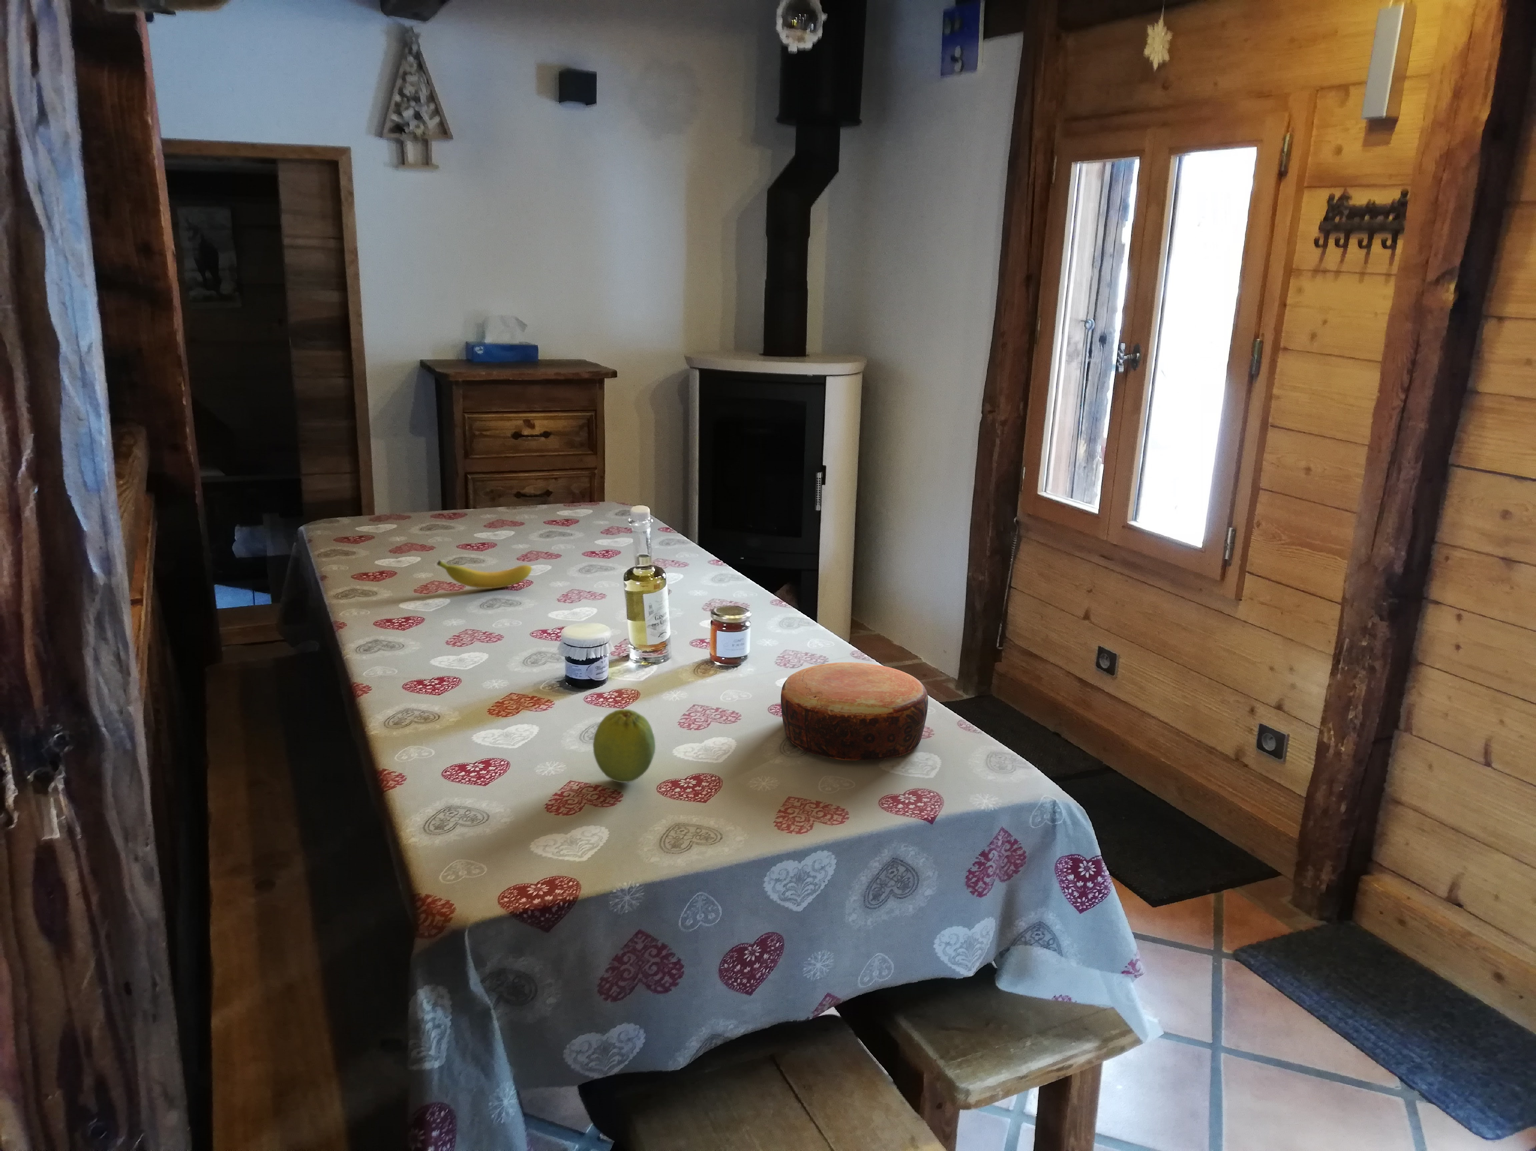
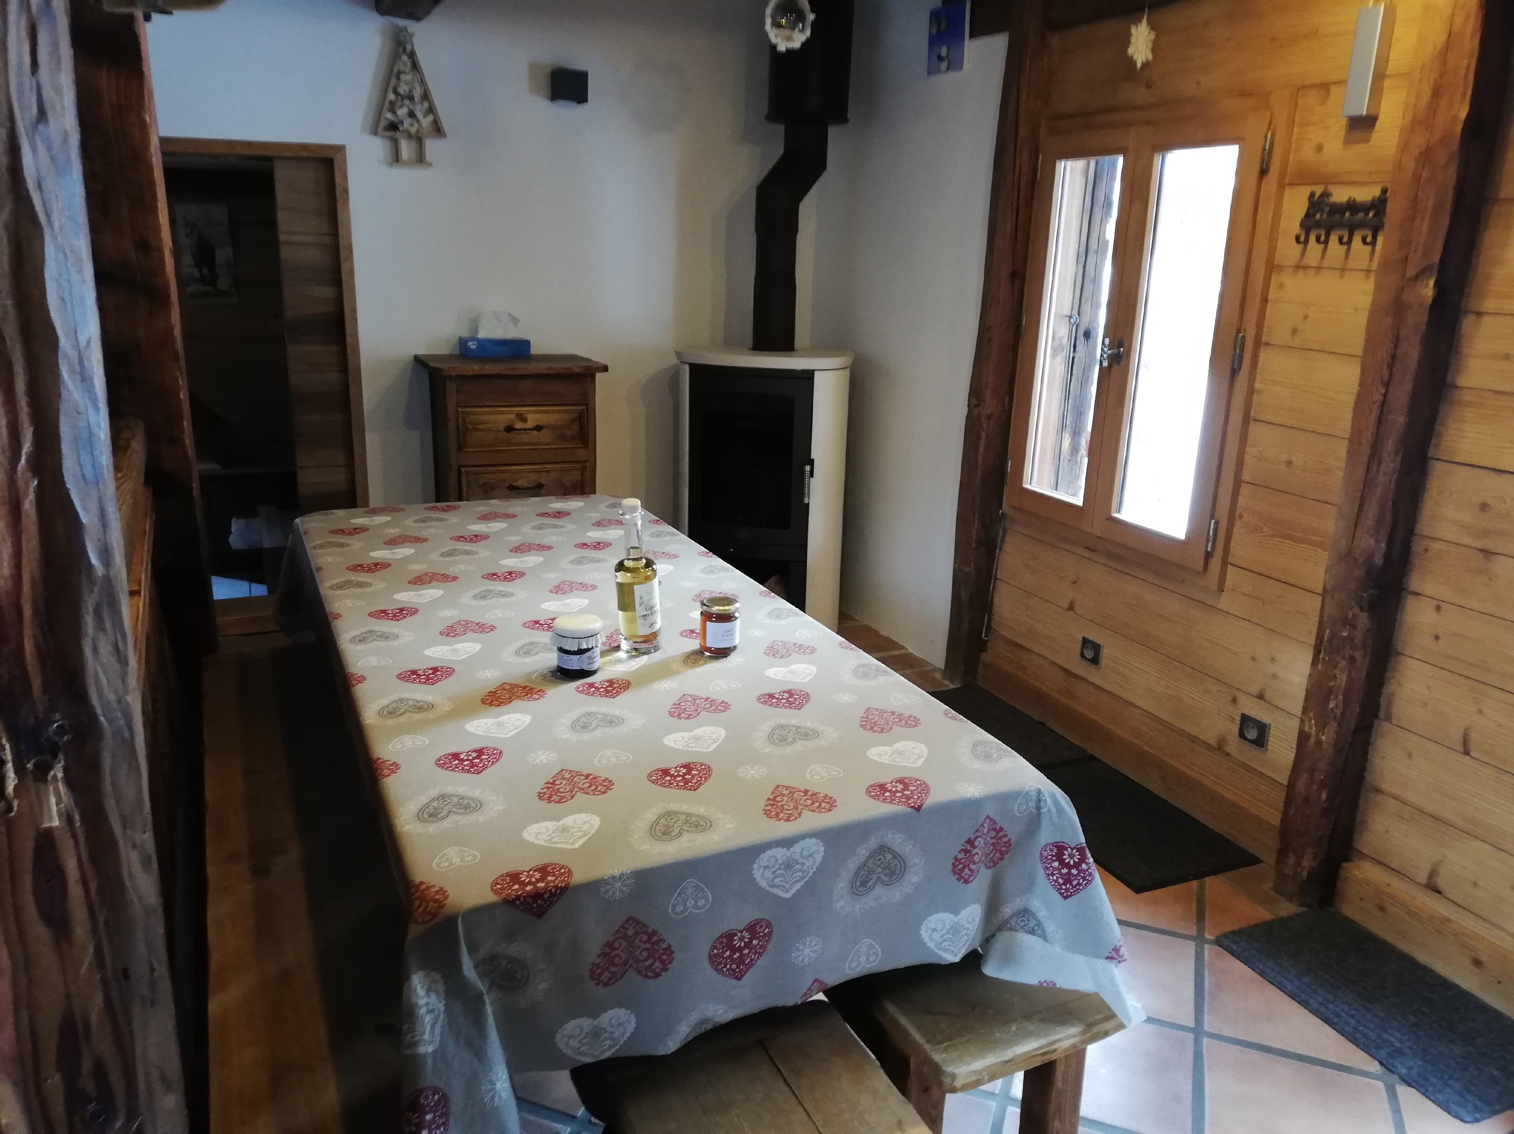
- banana [437,560,532,589]
- bowl [780,663,929,760]
- fruit [593,708,656,783]
